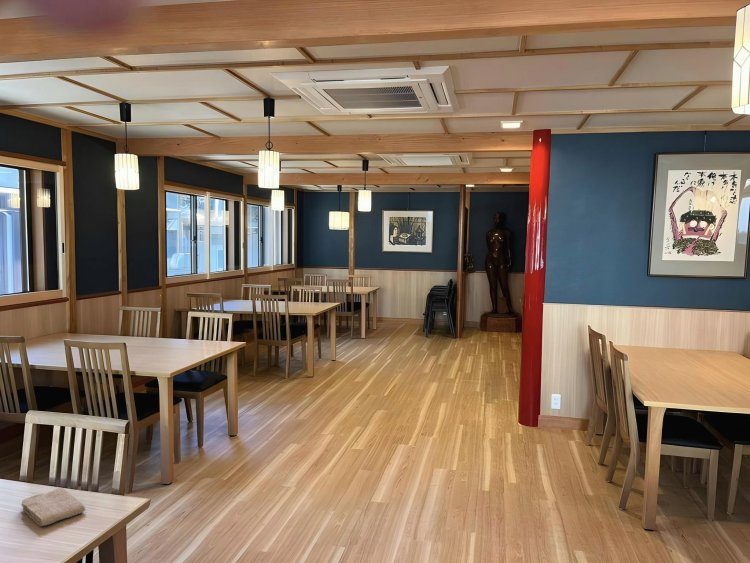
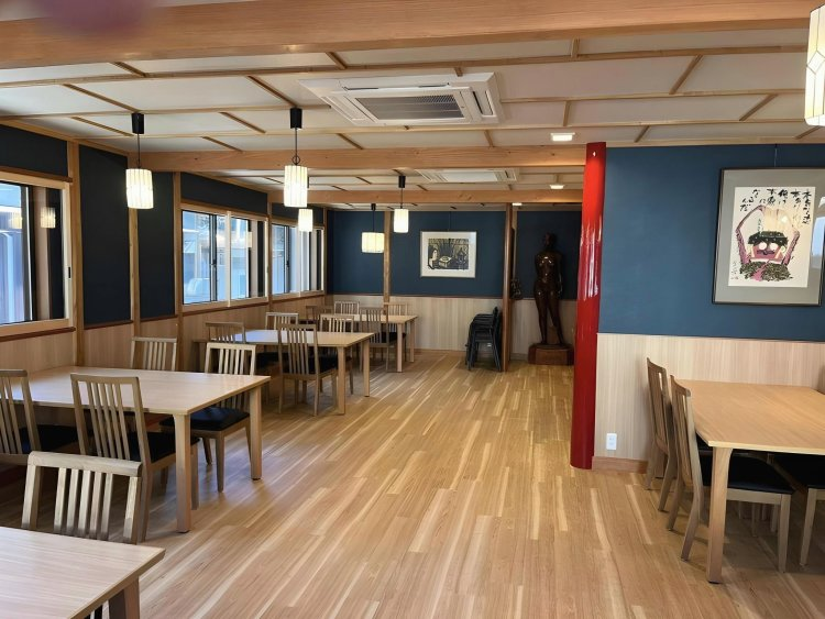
- washcloth [20,487,86,527]
